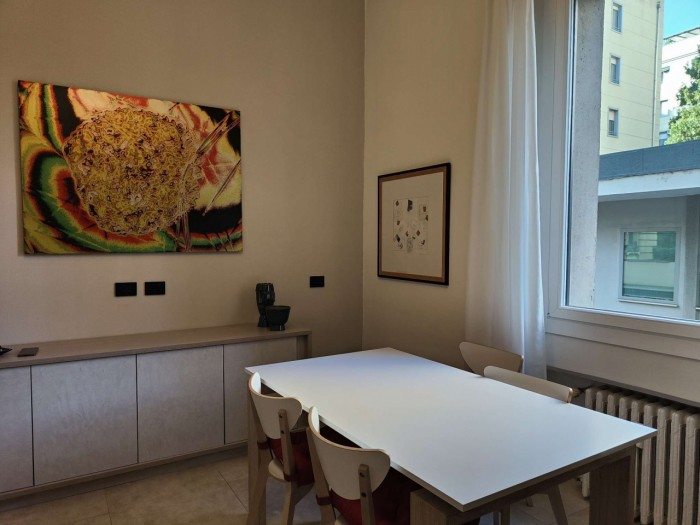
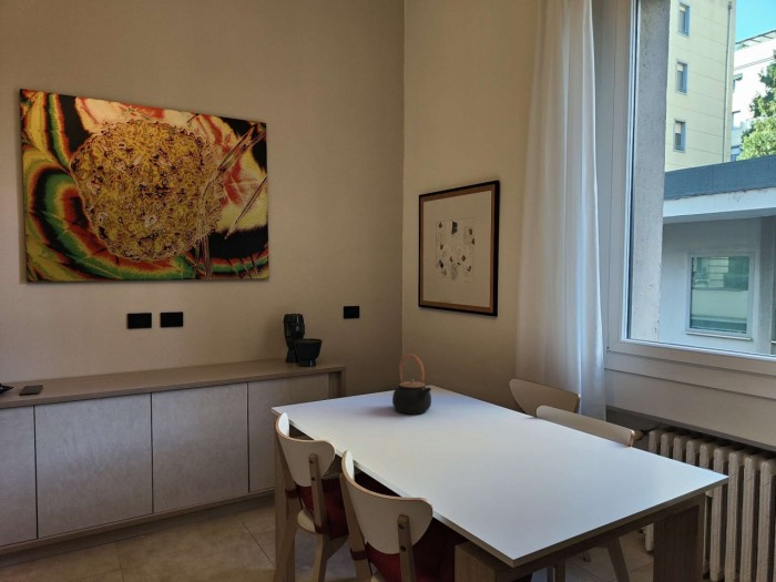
+ teapot [391,353,432,416]
